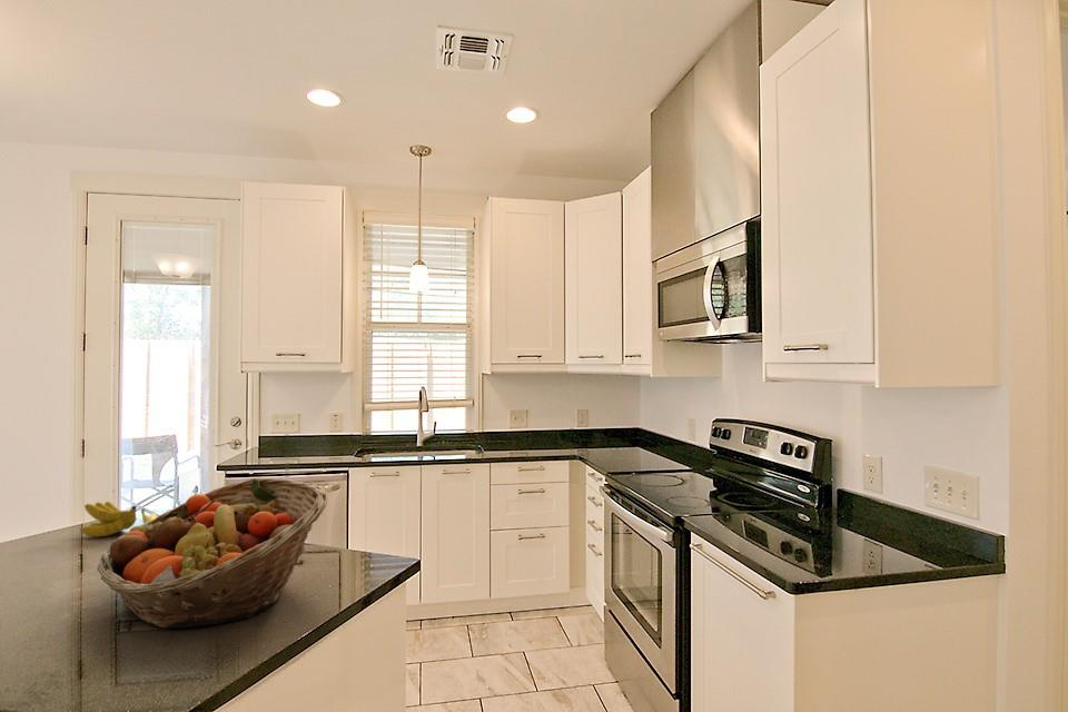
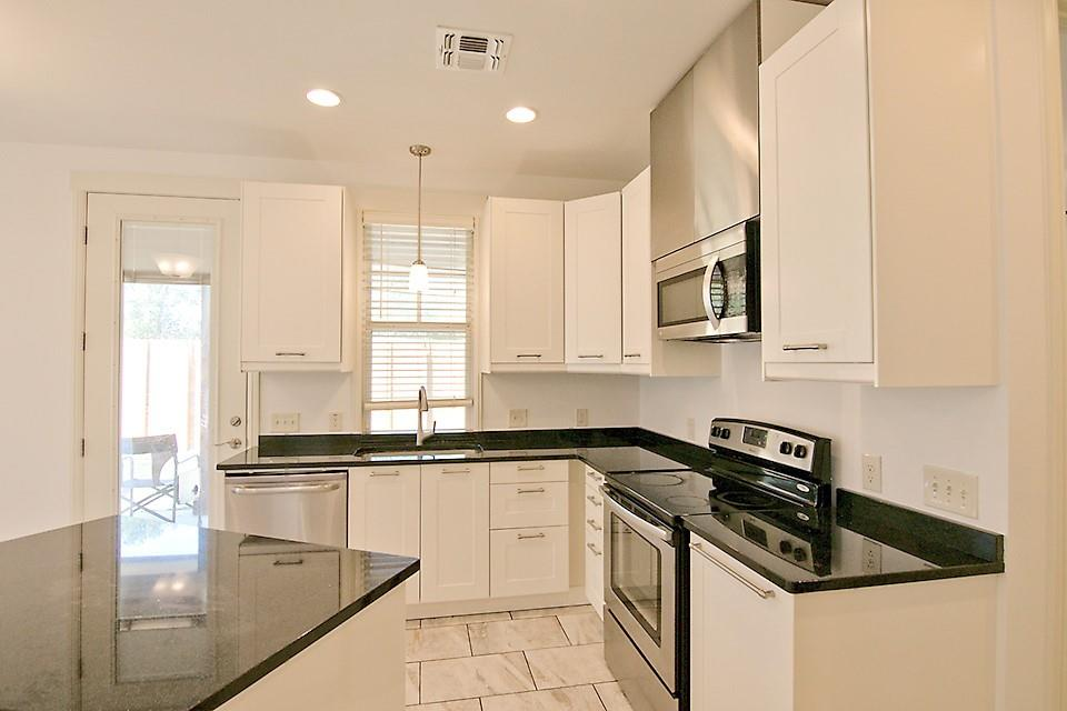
- banana [79,501,158,538]
- fruit basket [97,477,329,630]
